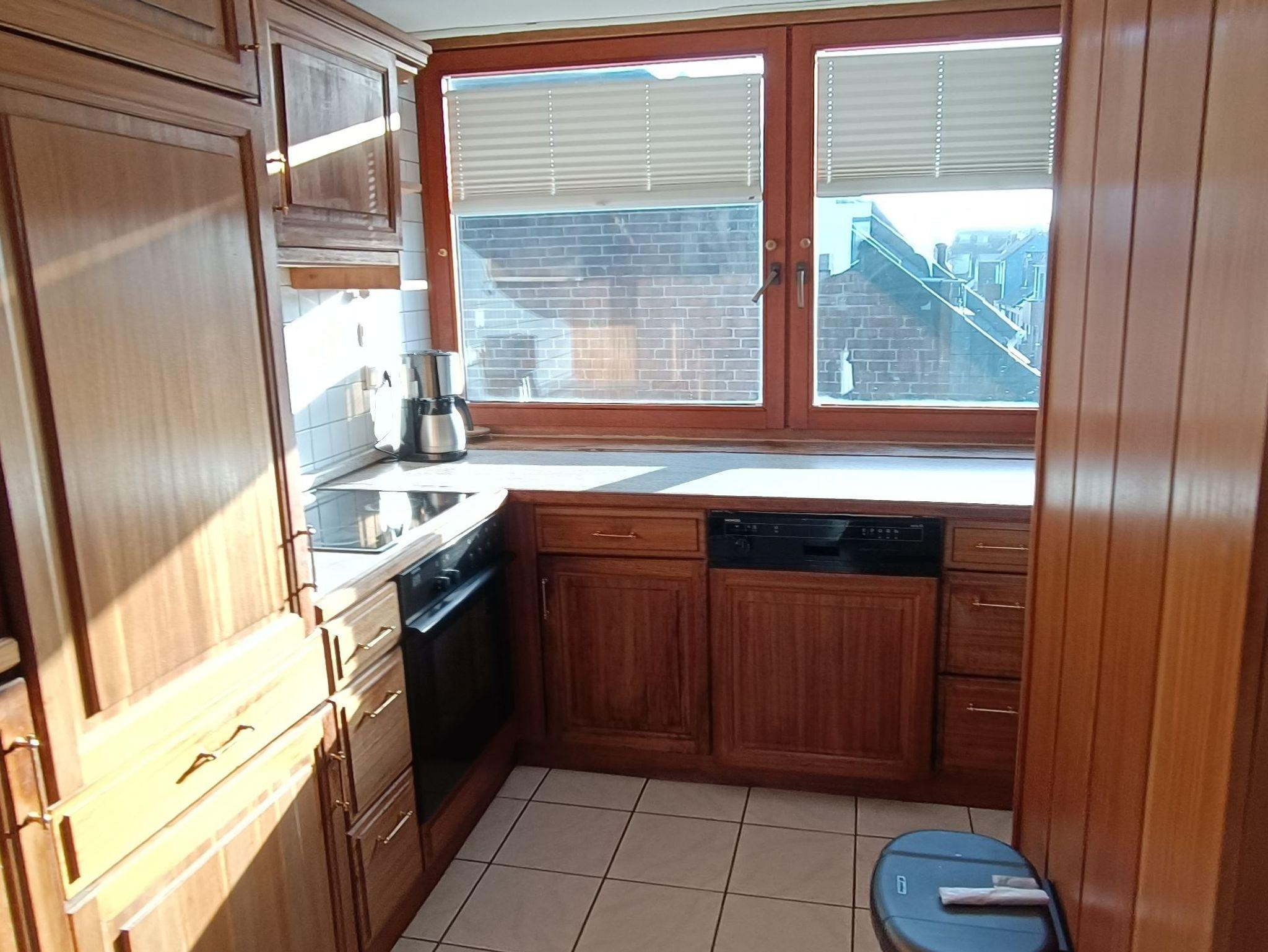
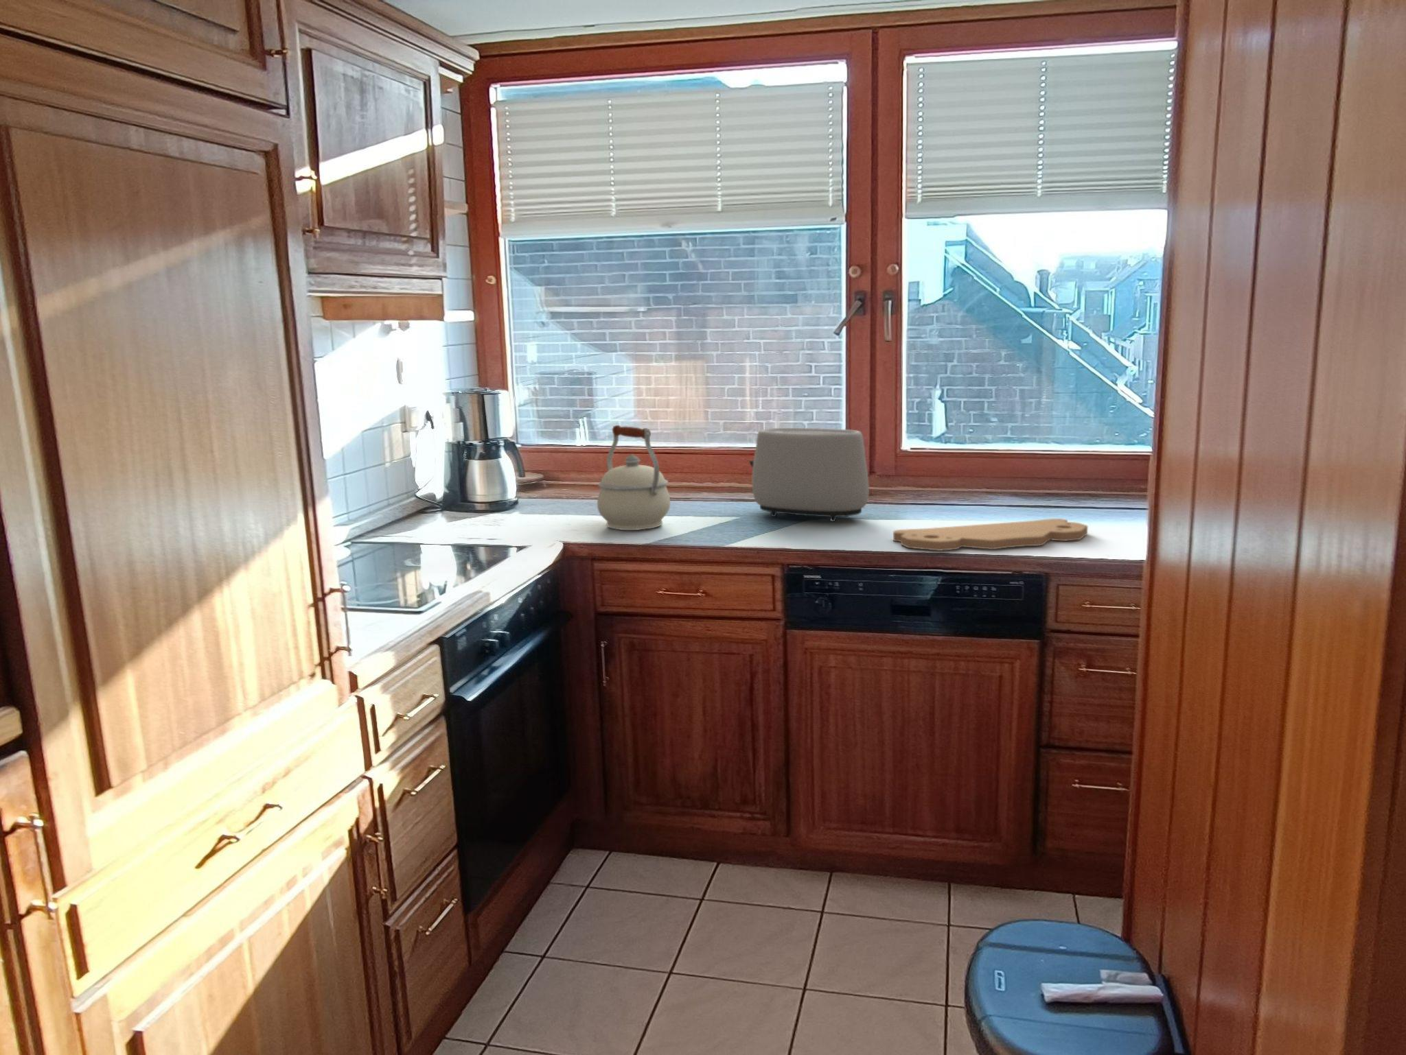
+ kettle [597,424,671,531]
+ cutting board [893,518,1088,552]
+ toaster [748,428,869,522]
